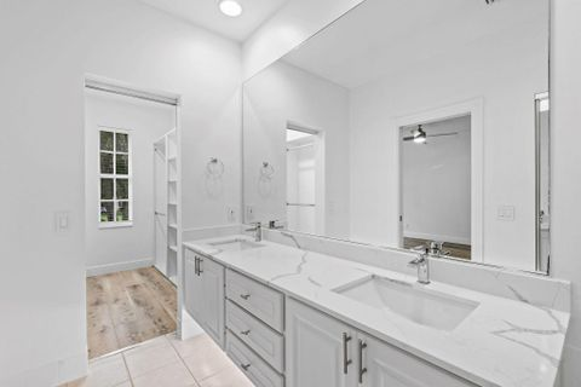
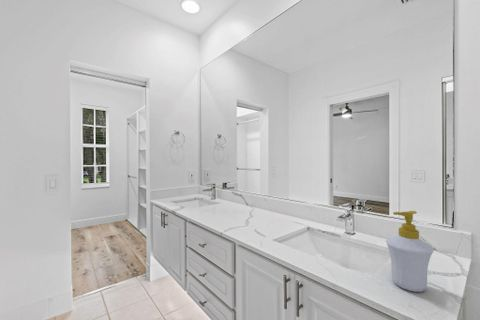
+ soap bottle [385,210,435,293]
